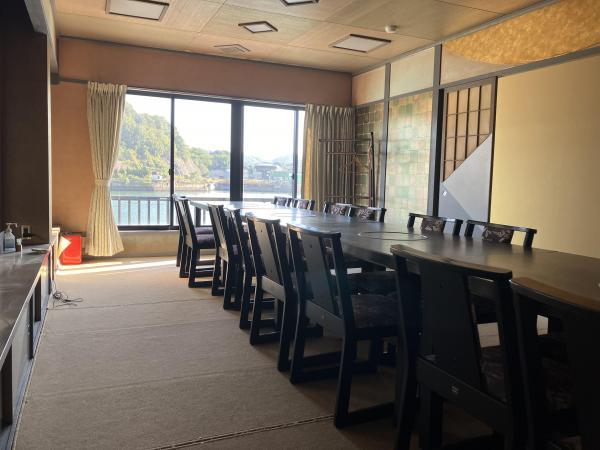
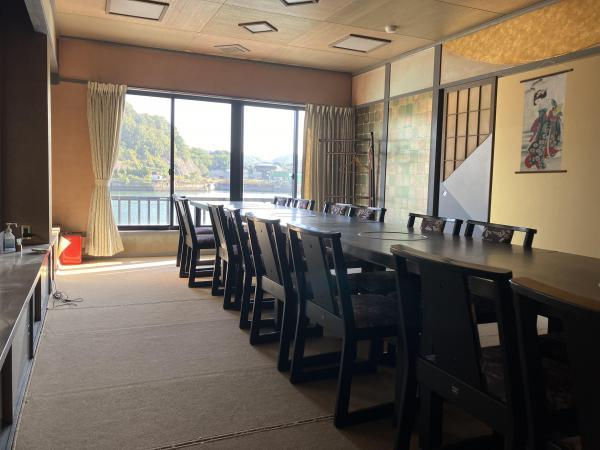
+ wall scroll [514,60,575,175]
